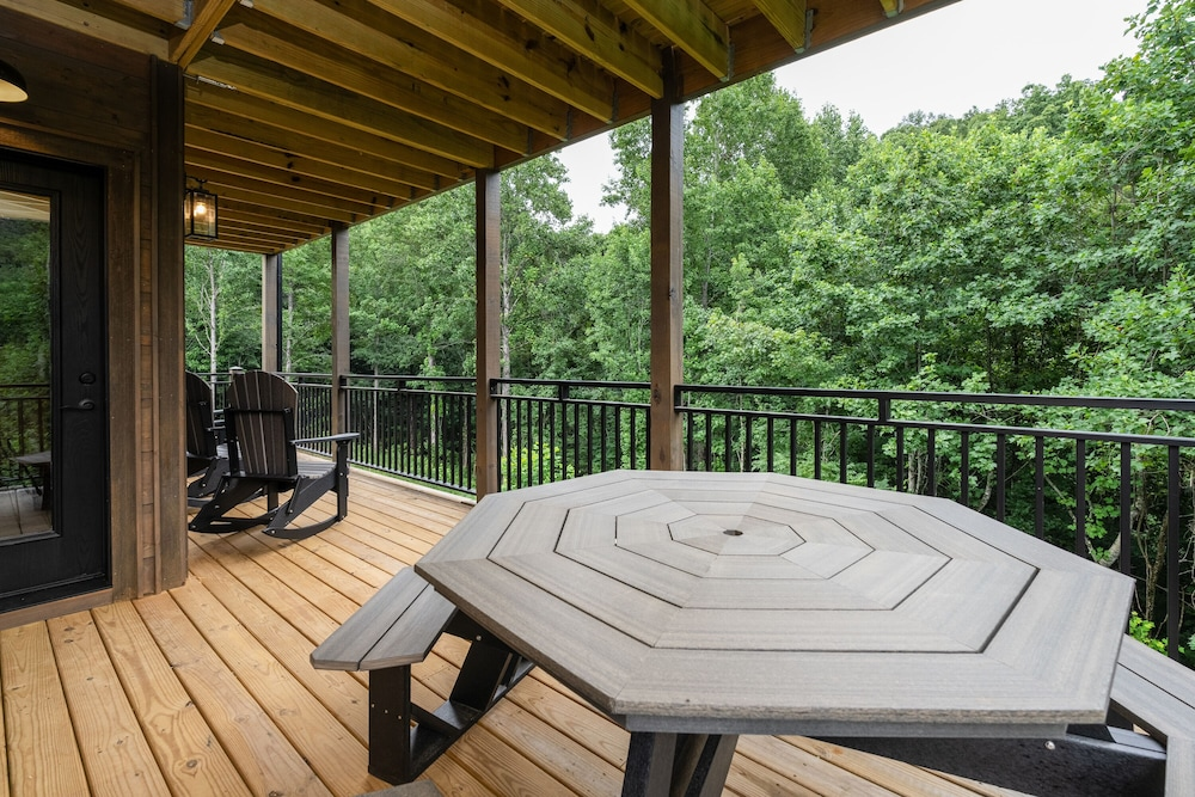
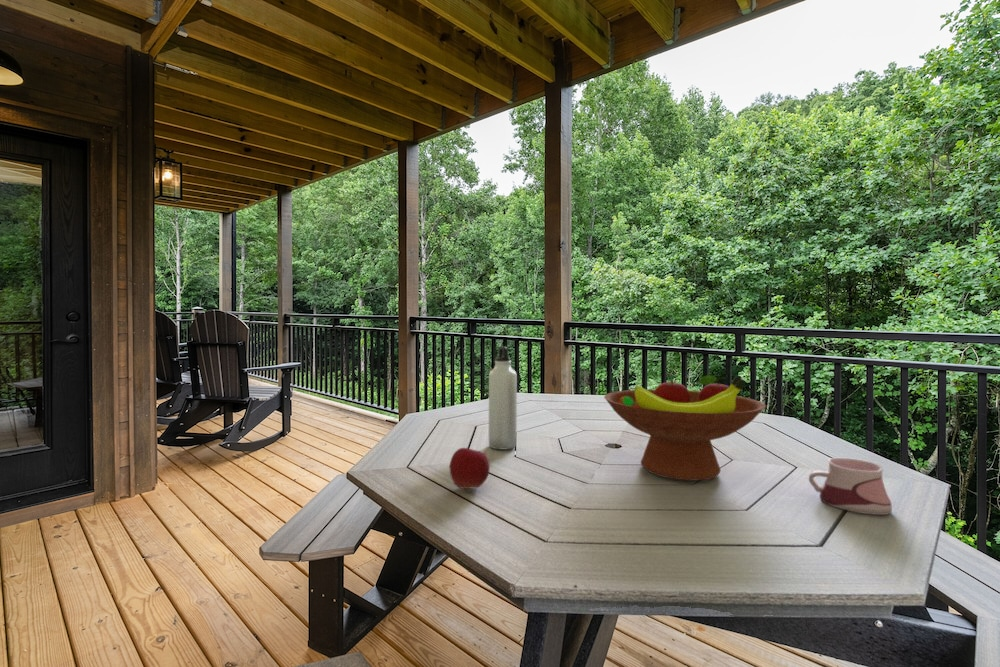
+ apple [449,447,491,490]
+ water bottle [488,345,518,450]
+ fruit bowl [603,374,767,482]
+ mug [808,457,893,516]
